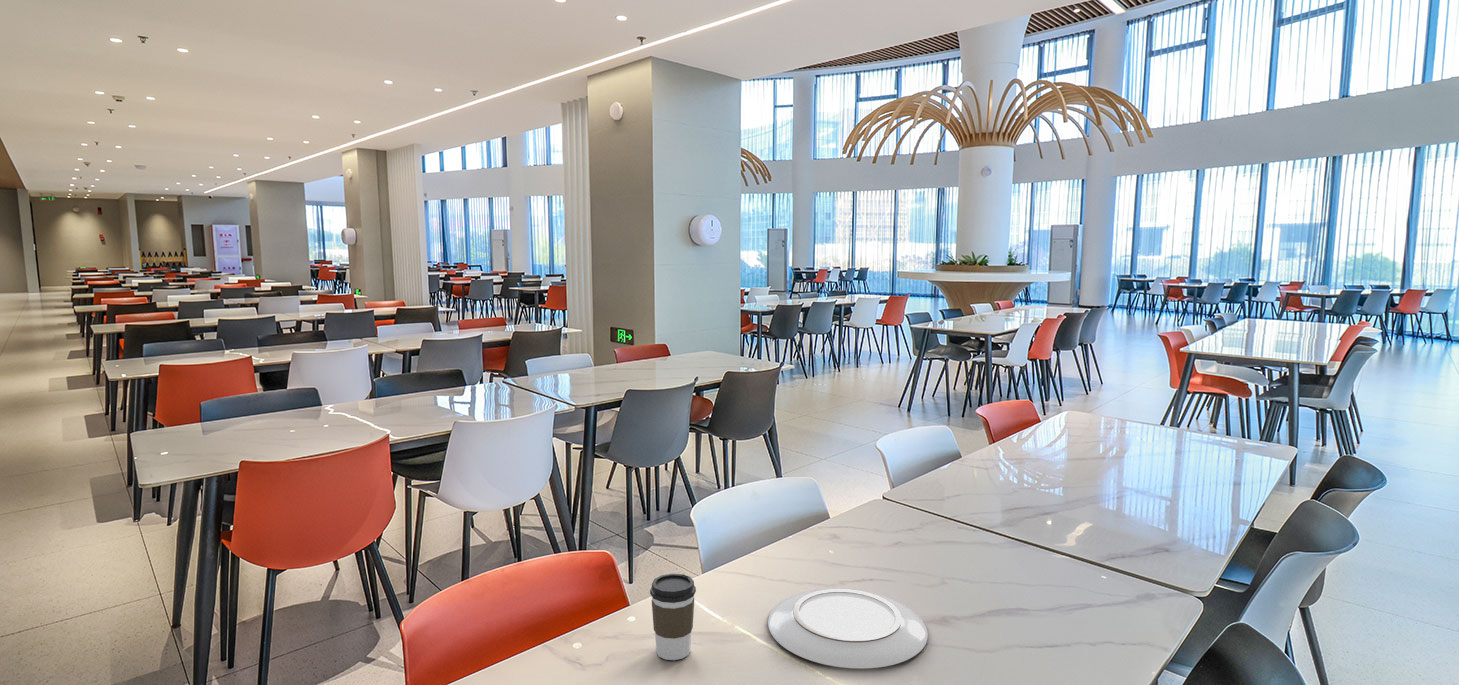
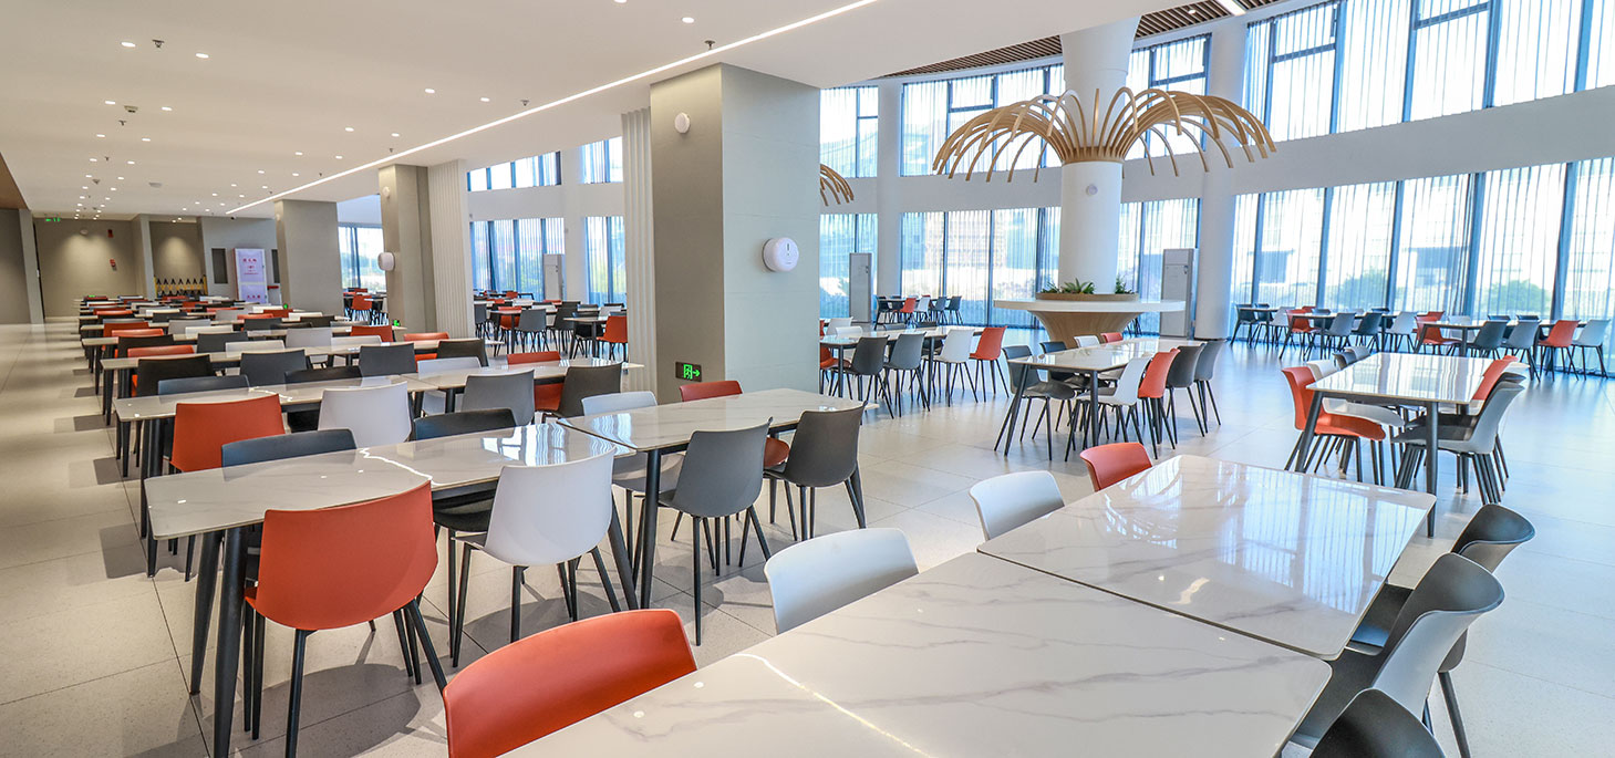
- plate [767,587,929,670]
- coffee cup [649,573,697,661]
